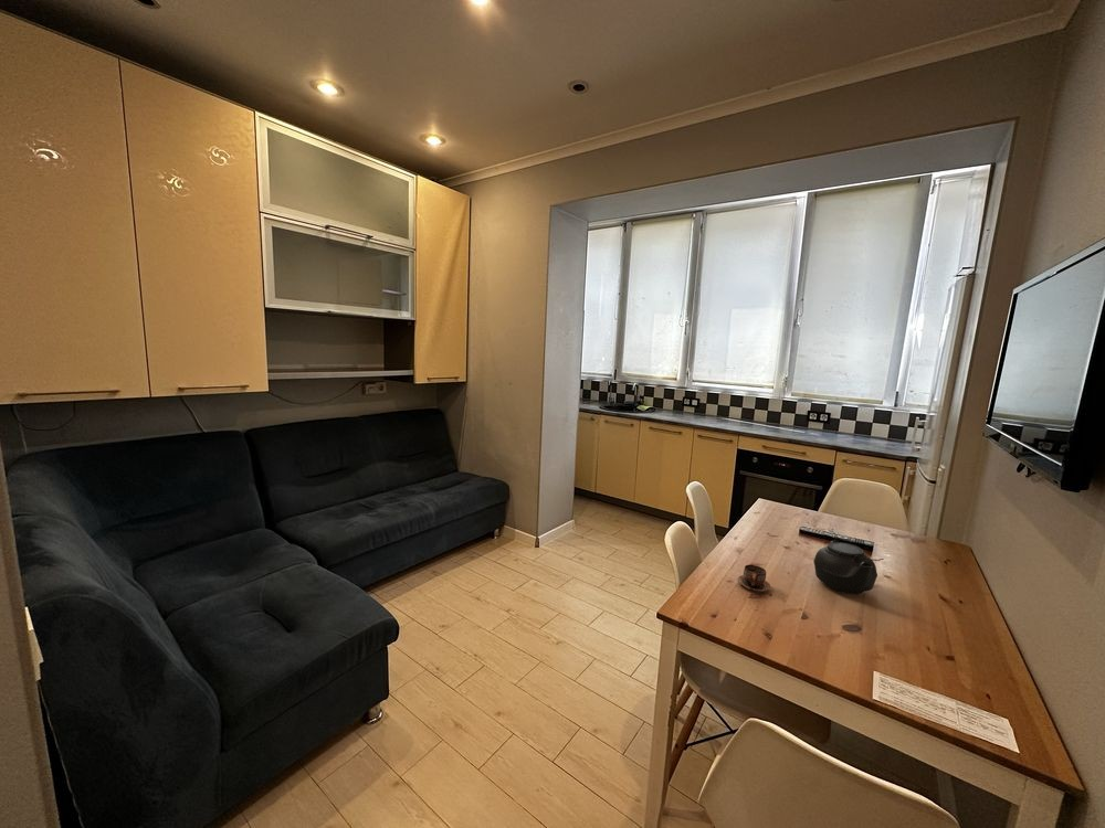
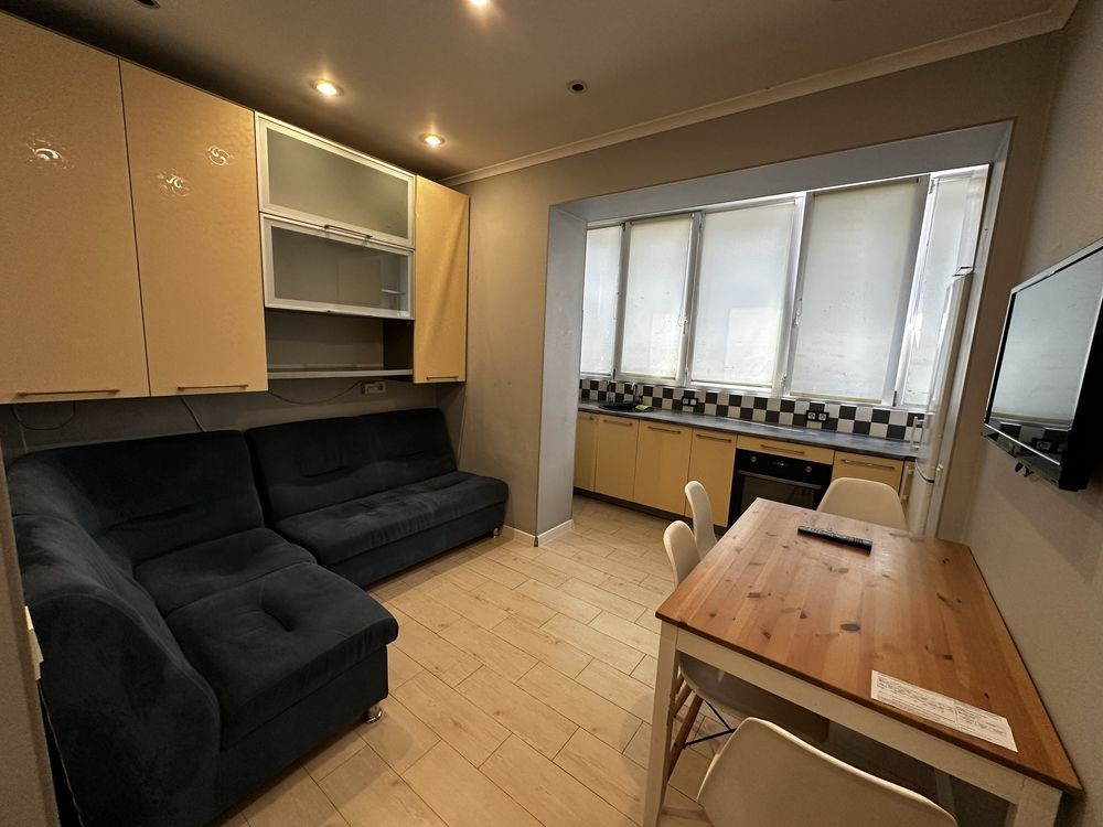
- cup [737,563,771,594]
- teapot [812,539,885,595]
